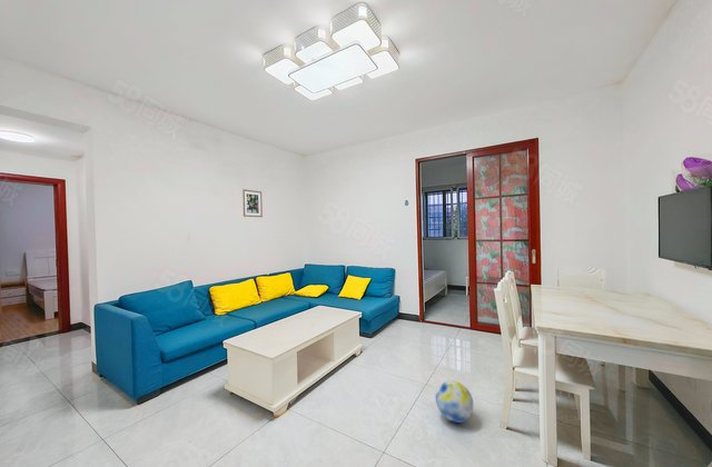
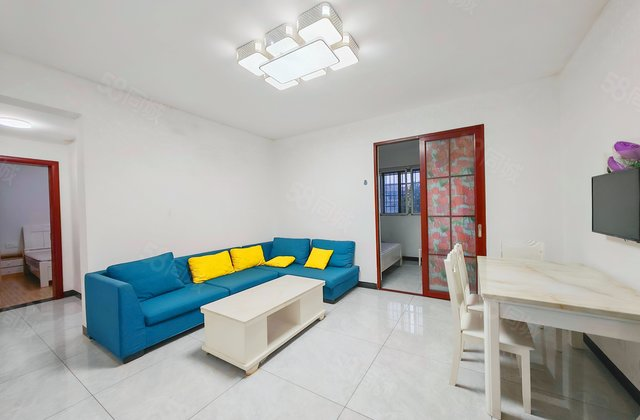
- wall art [241,188,264,218]
- ball [435,379,475,424]
